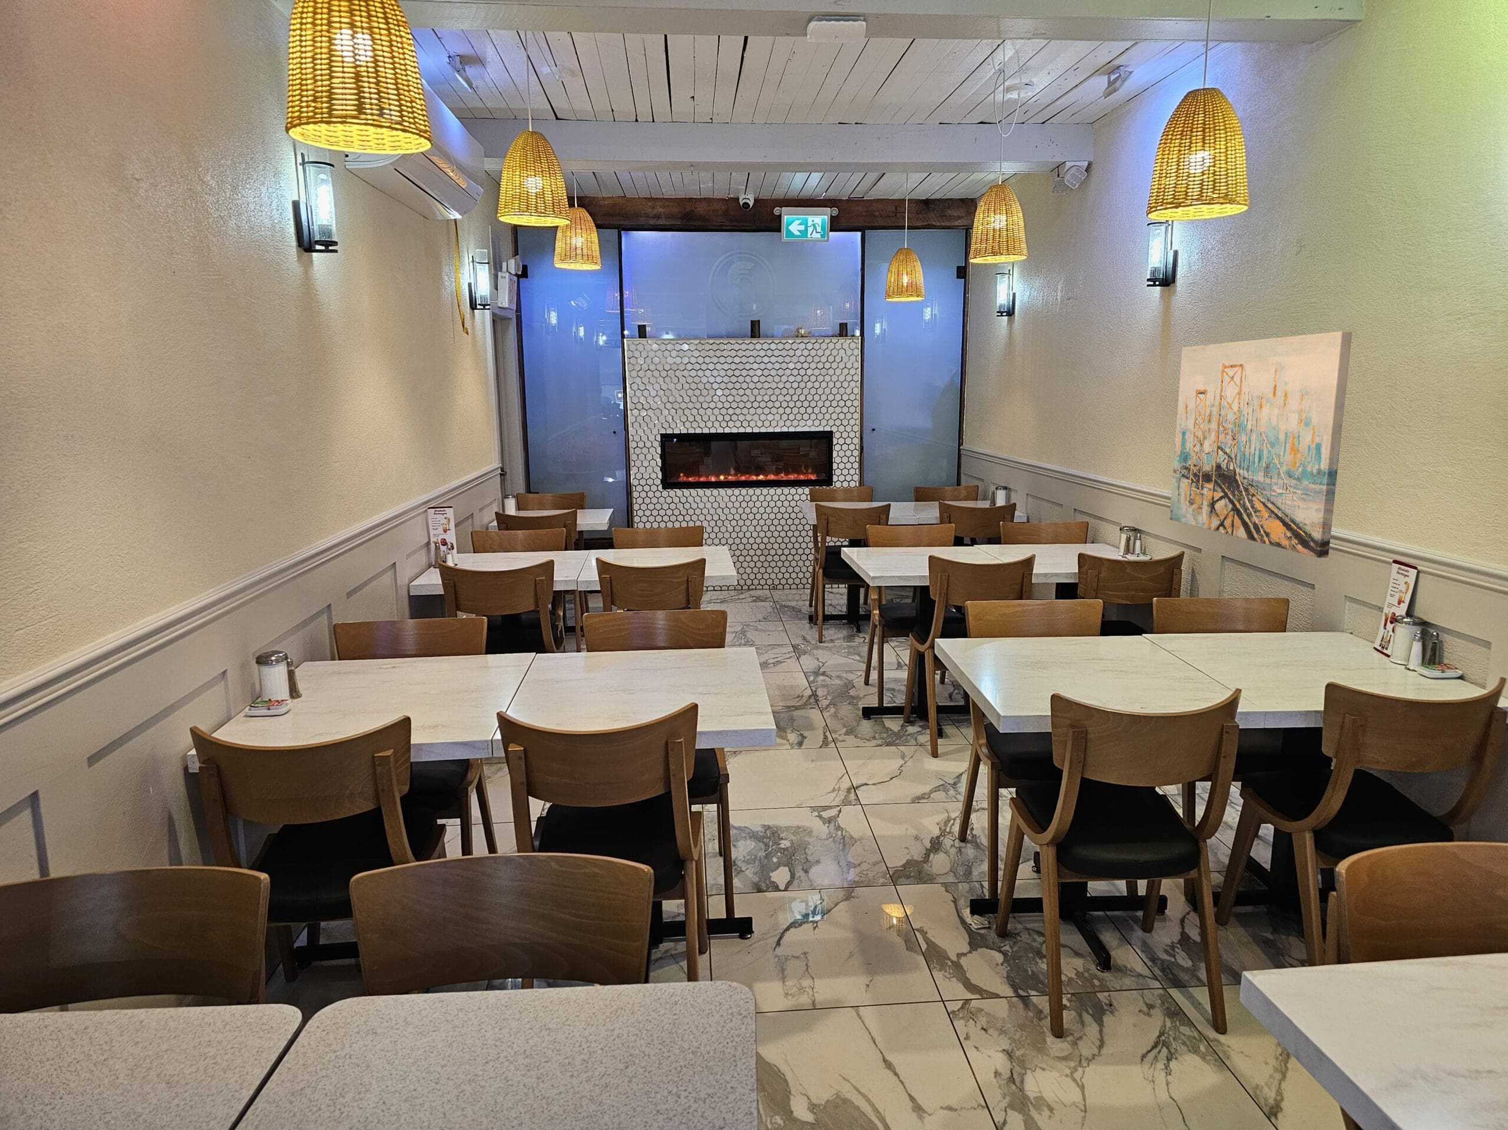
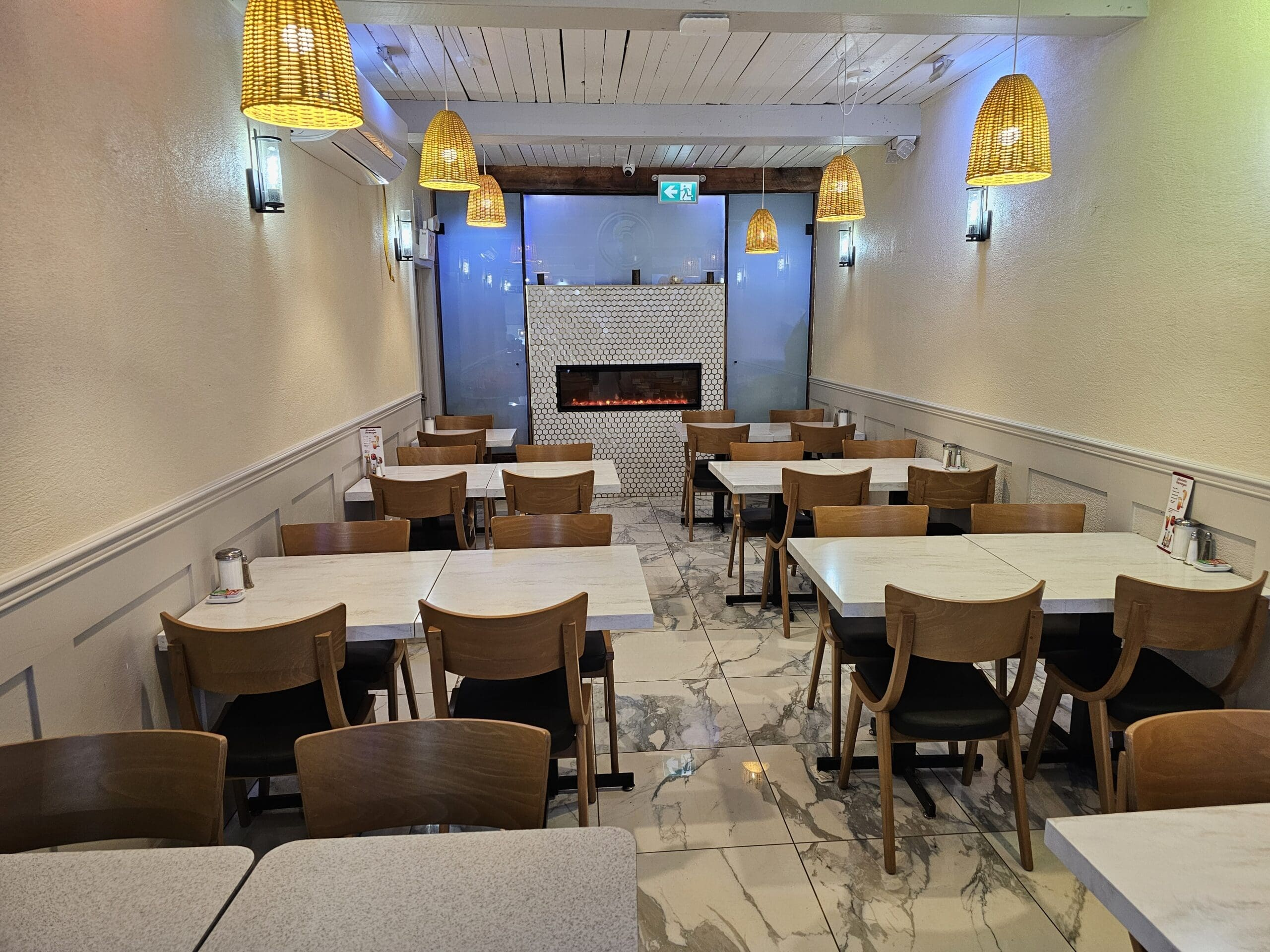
- wall art [1170,331,1352,559]
